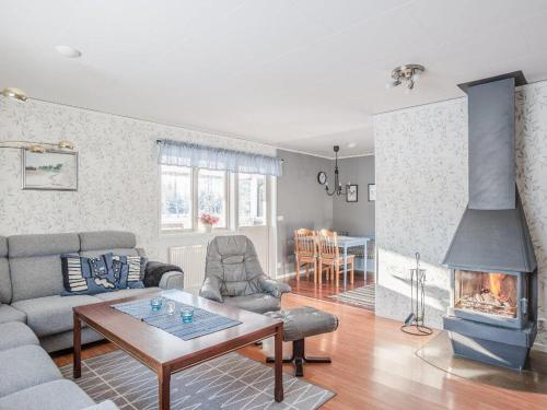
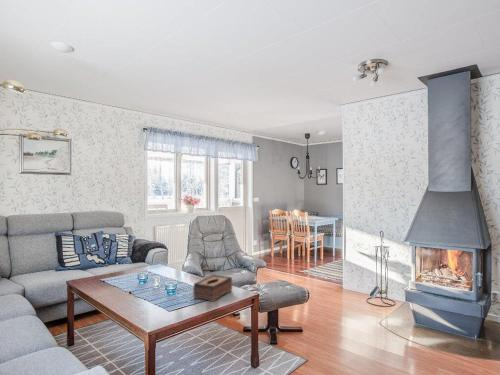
+ tissue box [192,274,233,303]
